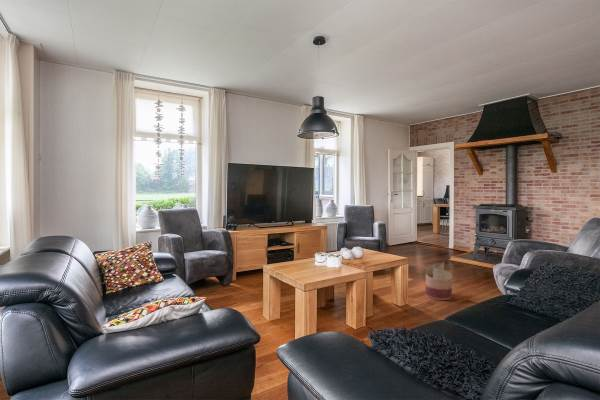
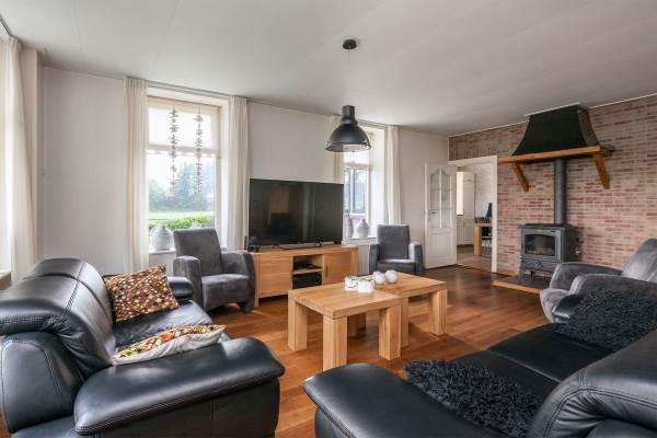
- basket [425,261,453,301]
